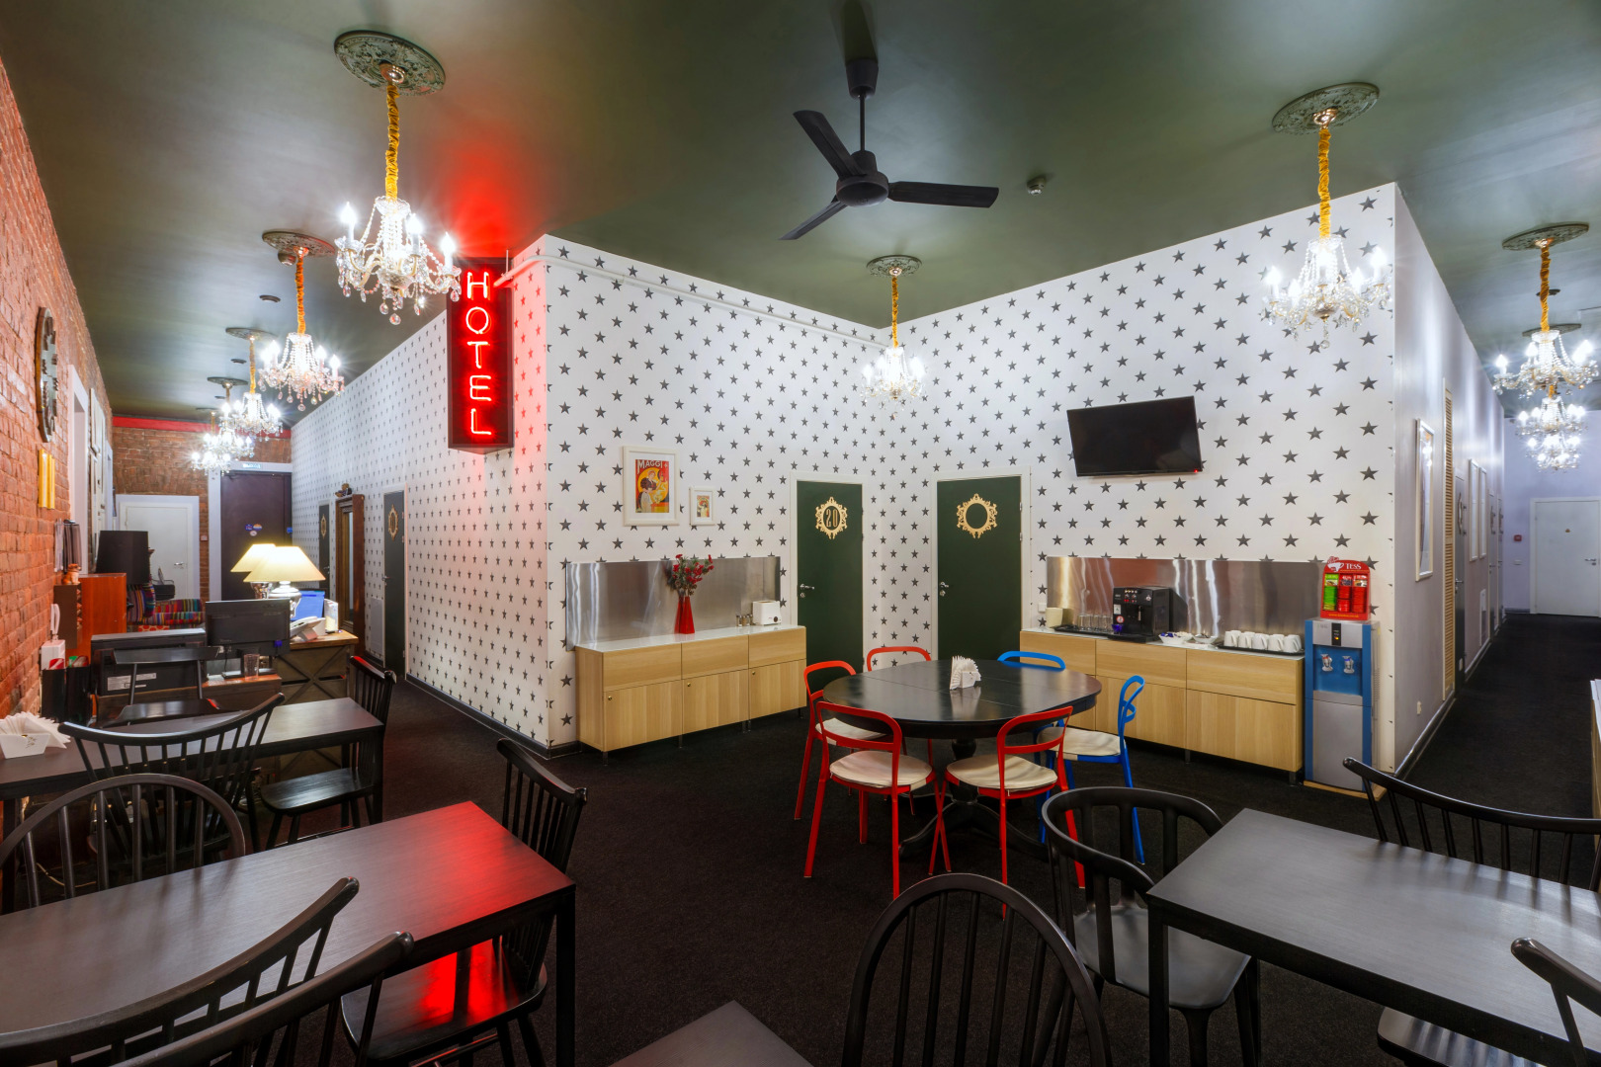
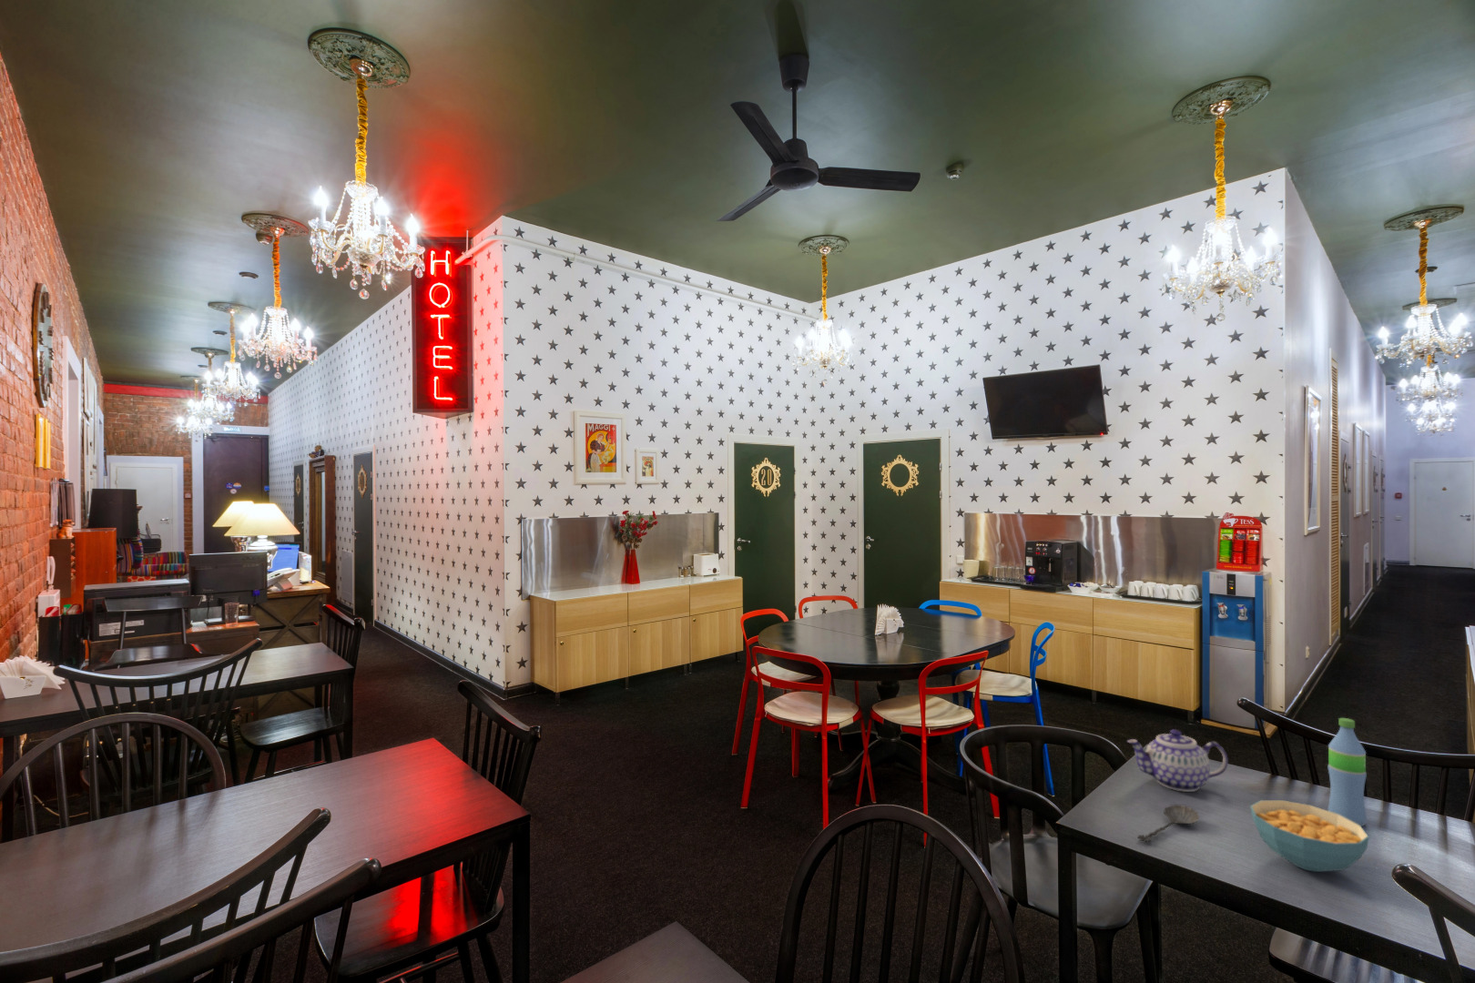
+ water bottle [1328,718,1367,827]
+ spoon [1136,804,1200,843]
+ teapot [1126,728,1229,793]
+ cereal bowl [1249,799,1371,873]
